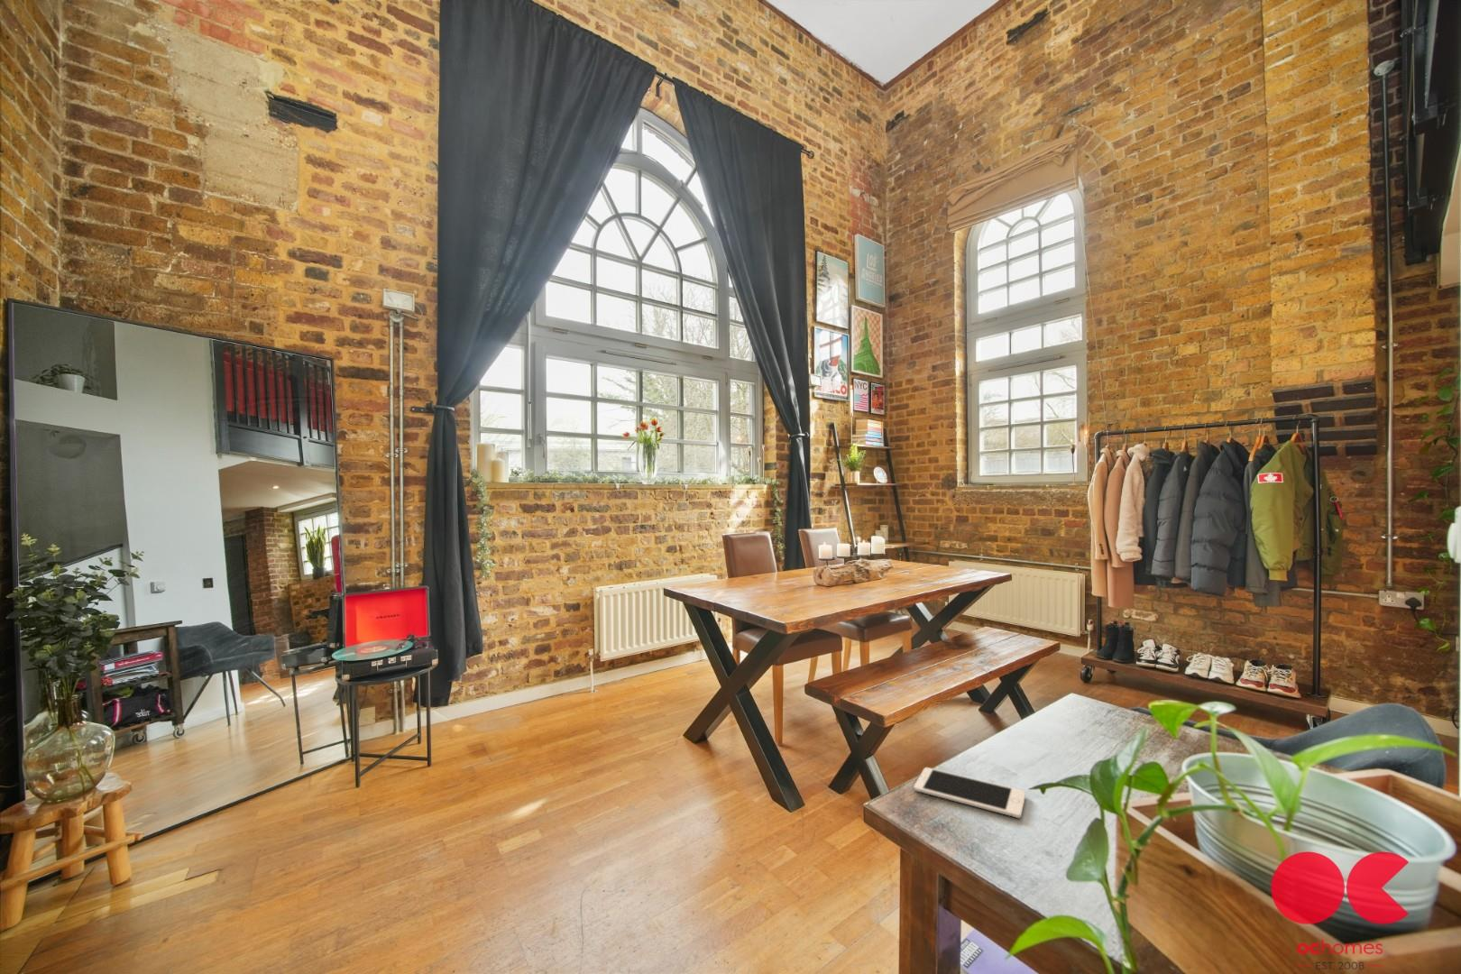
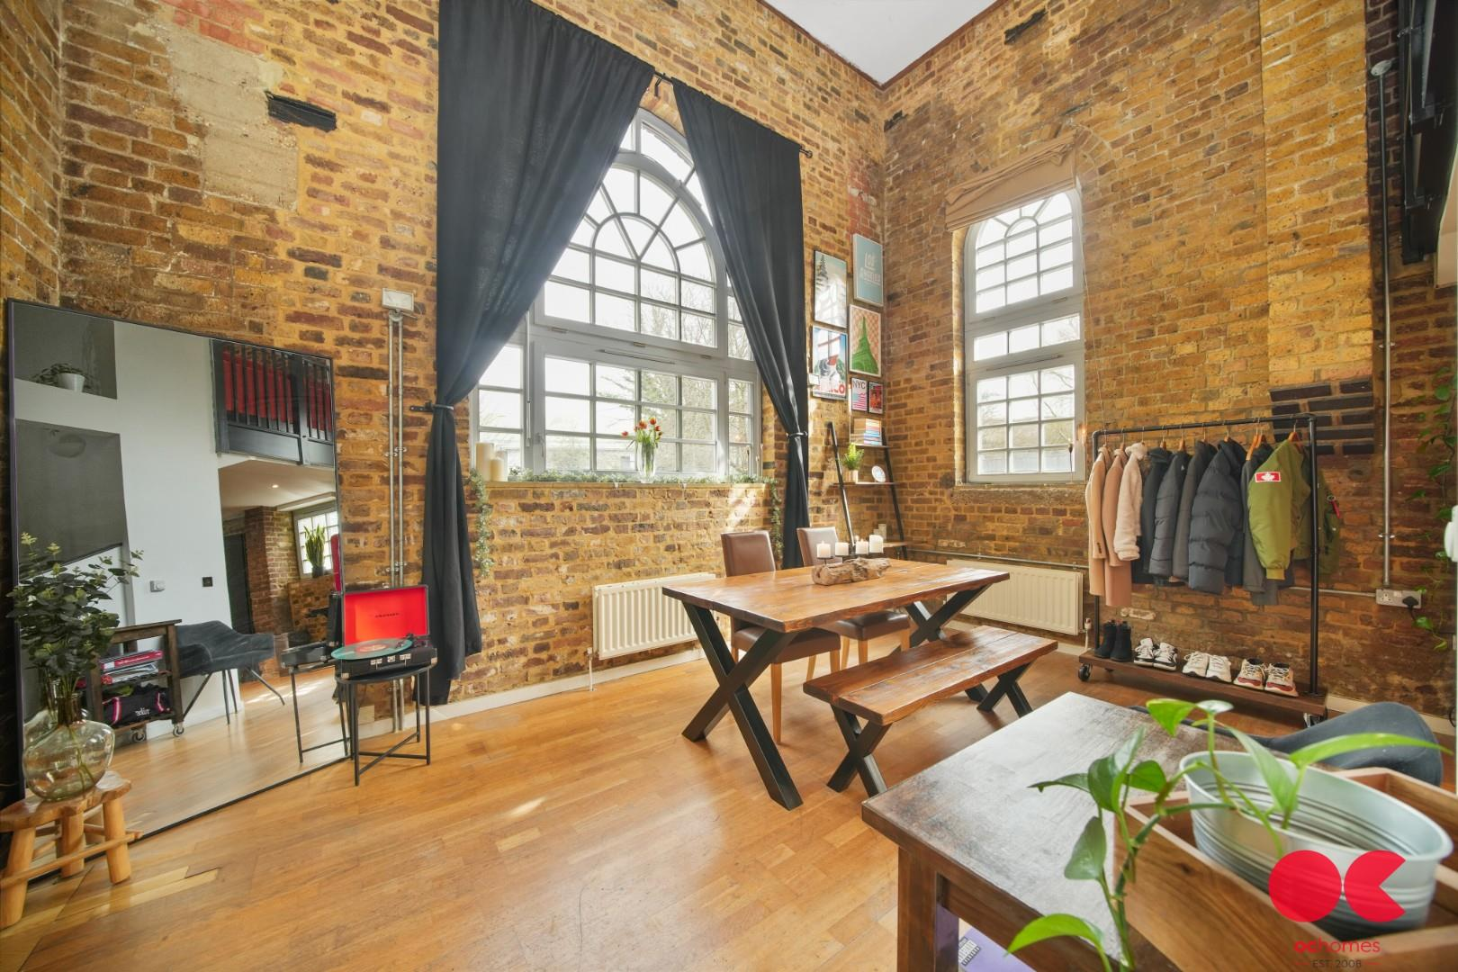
- cell phone [913,766,1026,819]
